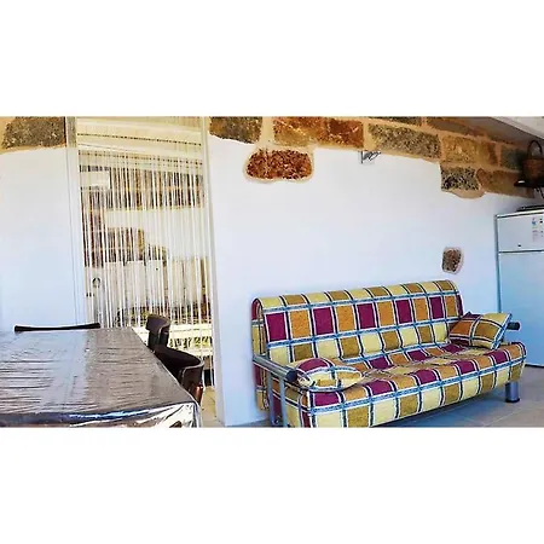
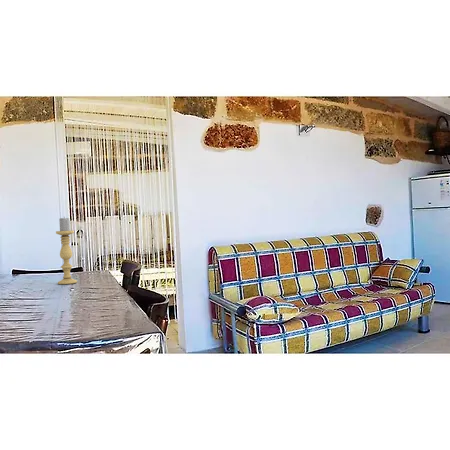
+ candle holder [55,217,78,285]
